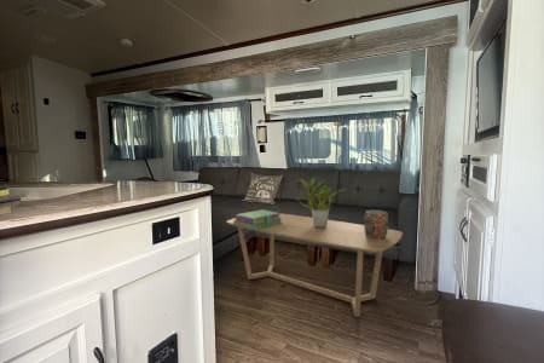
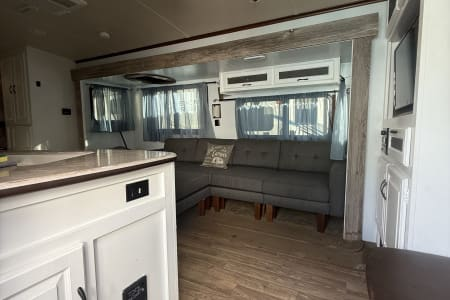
- stack of books [233,208,282,231]
- coffee table [226,213,404,318]
- potted plant [295,177,348,227]
- decorative container [363,209,389,238]
